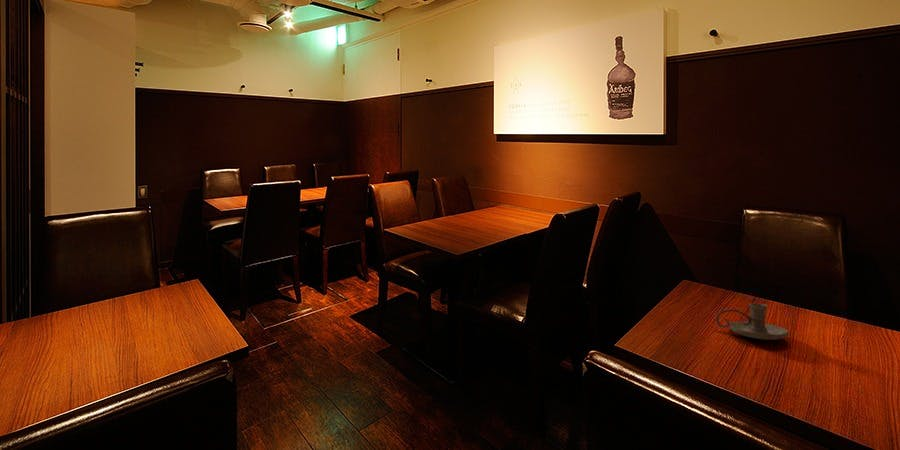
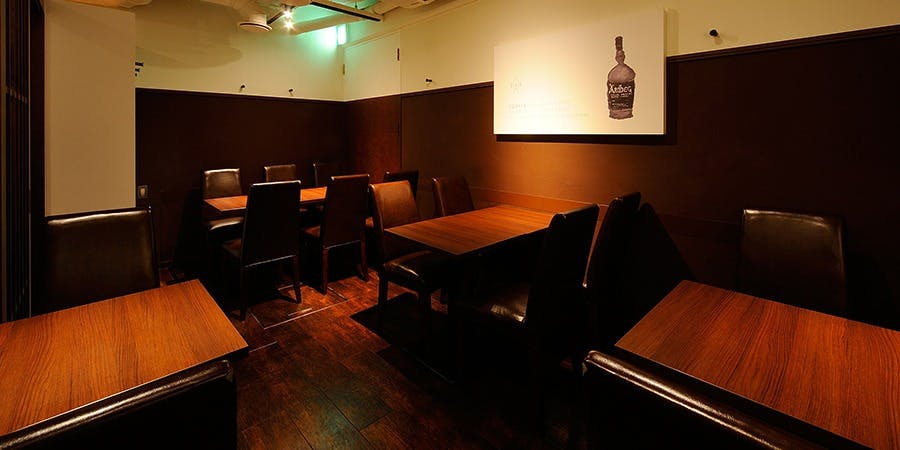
- candle holder [715,302,789,341]
